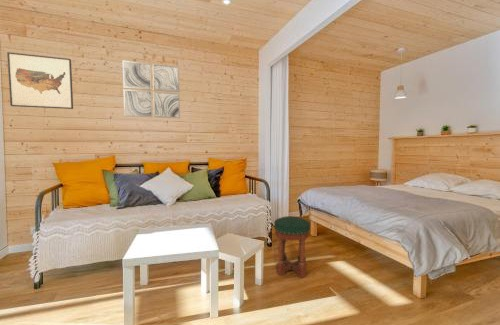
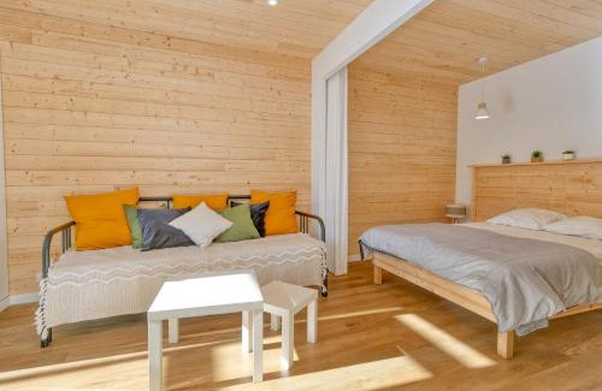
- wall art [122,60,181,119]
- wall art [6,51,74,110]
- stool [273,215,311,279]
